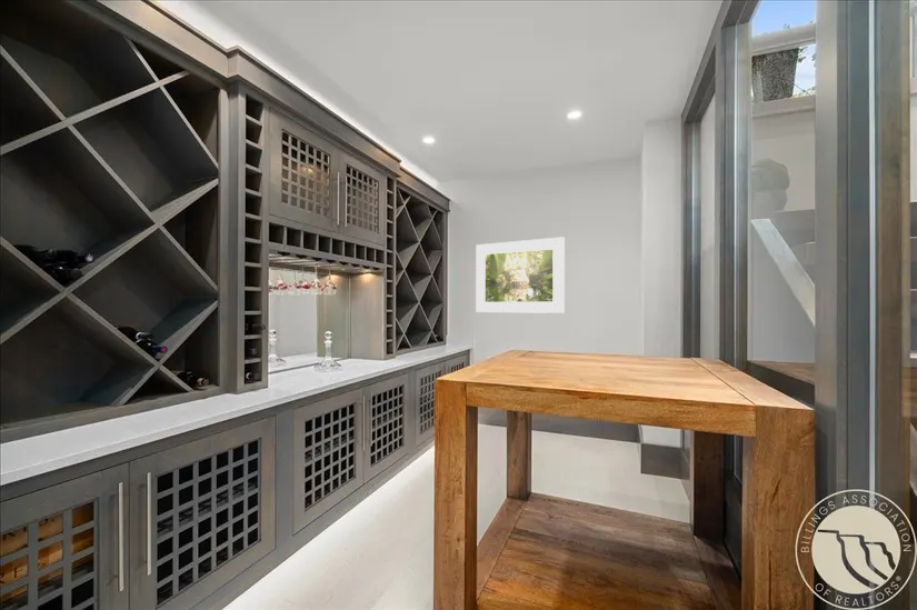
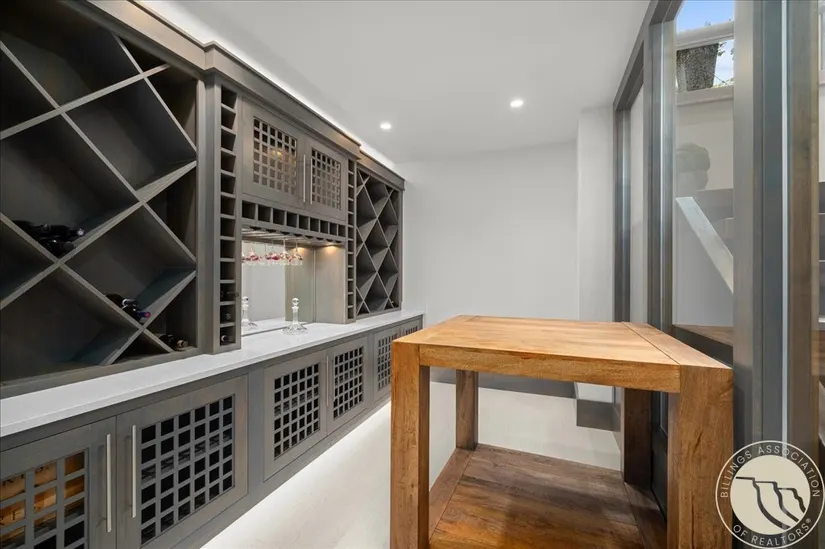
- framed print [475,236,566,314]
